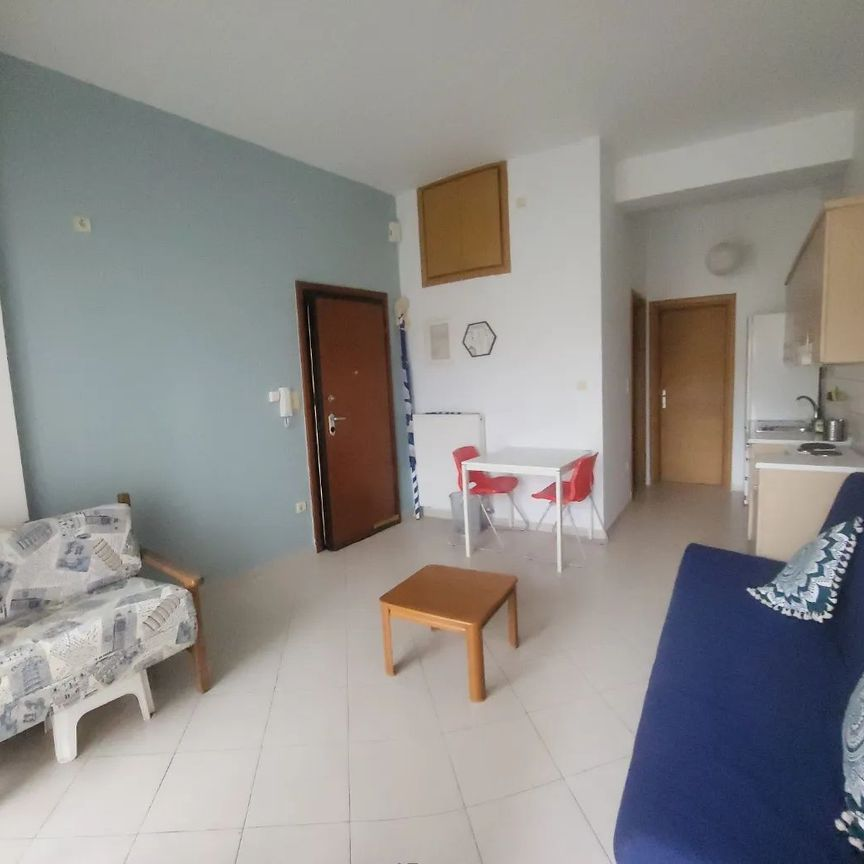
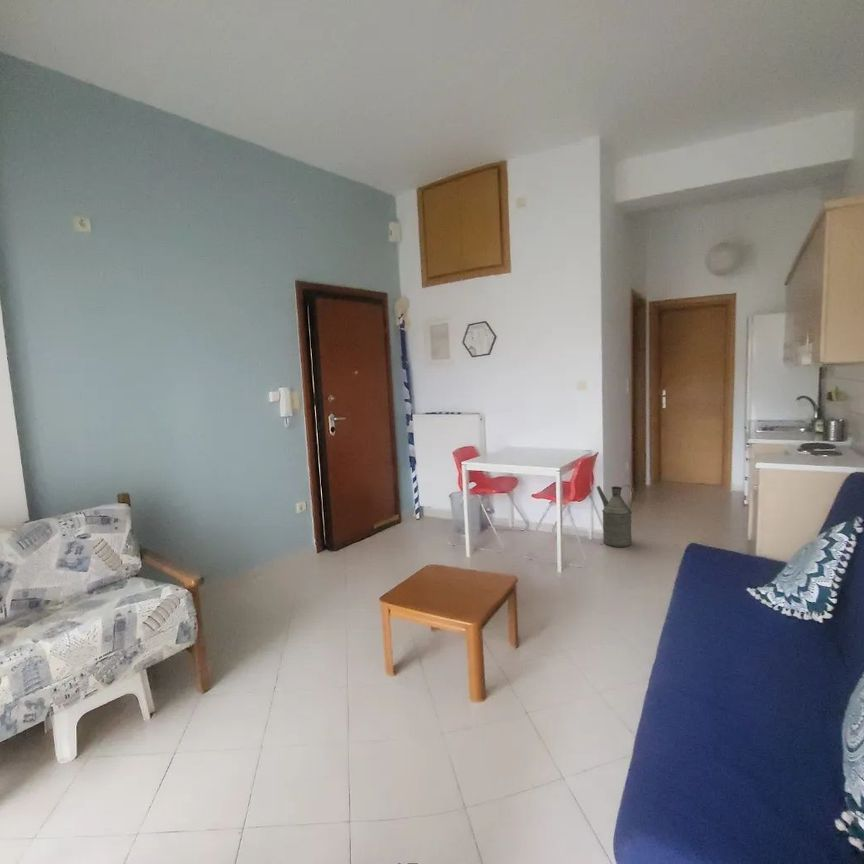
+ watering can [596,484,635,548]
